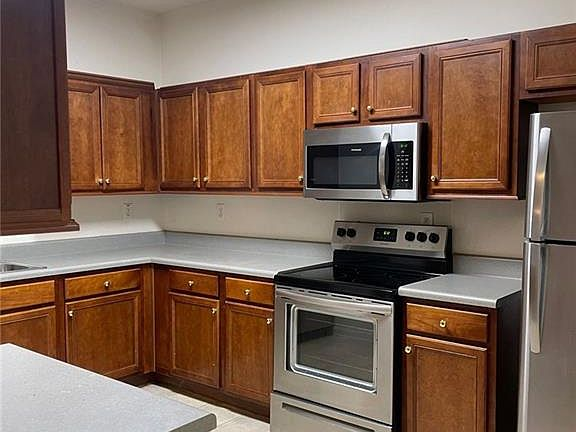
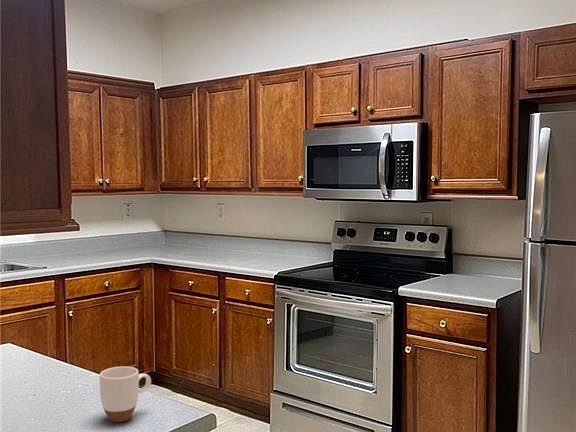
+ mug [99,365,152,423]
